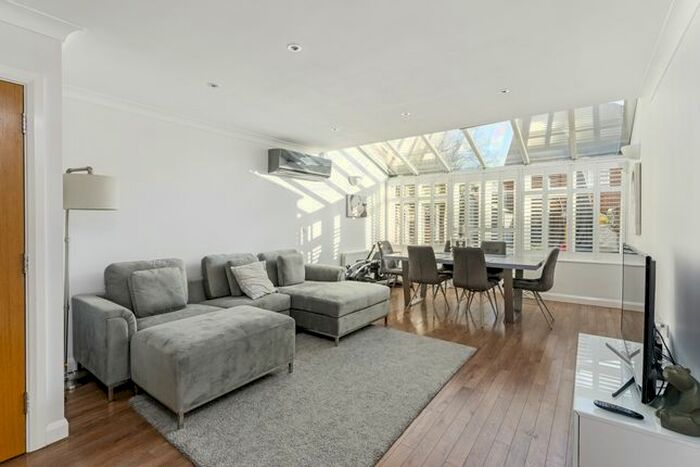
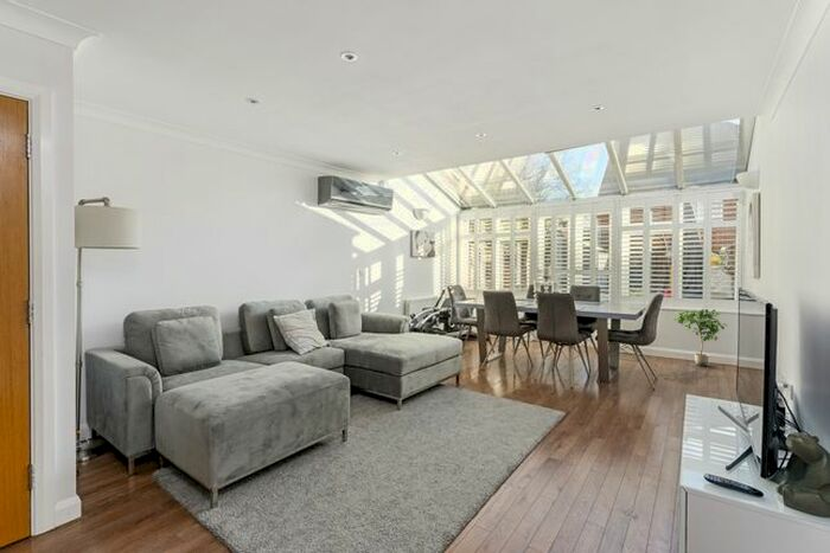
+ potted plant [672,308,728,367]
